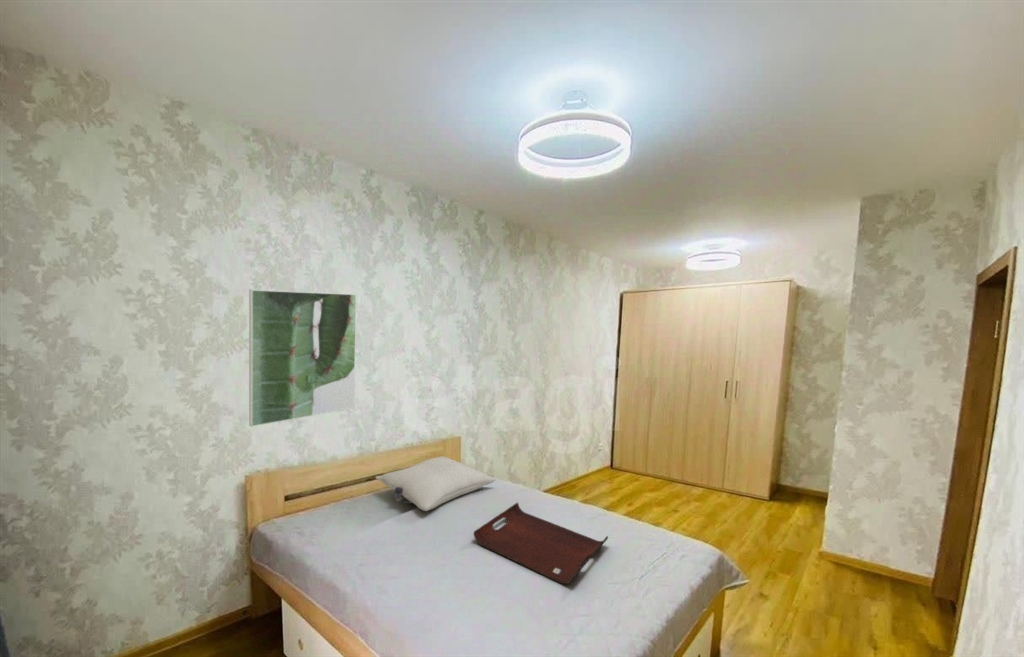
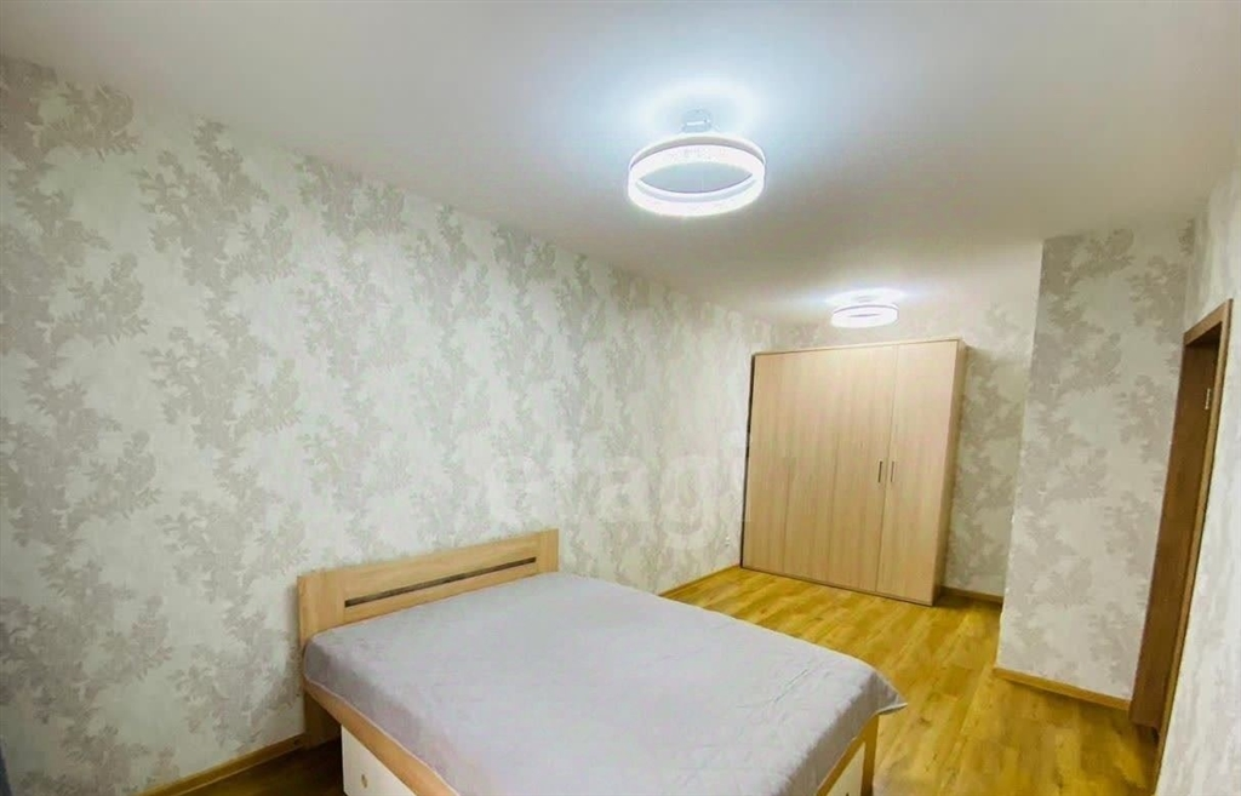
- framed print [248,289,357,428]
- pillow [375,455,497,512]
- serving tray [473,501,609,585]
